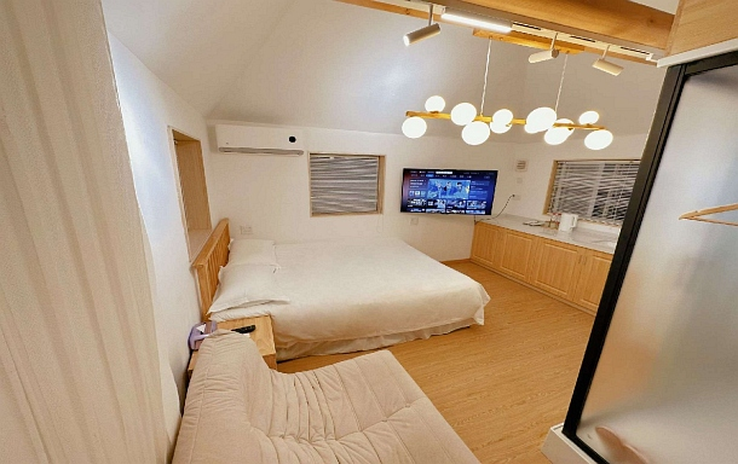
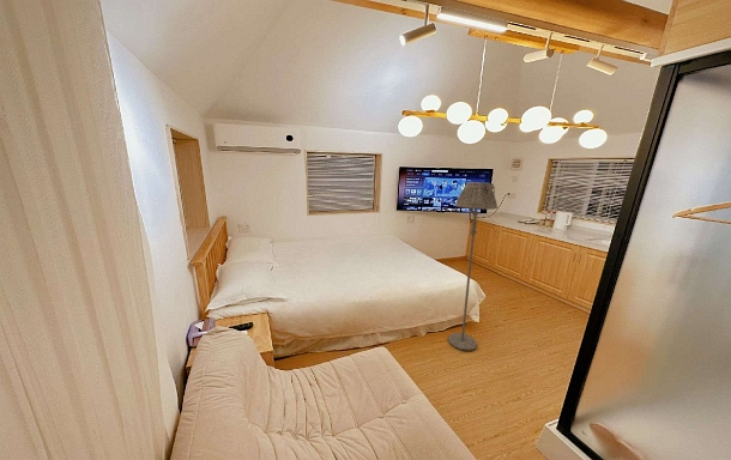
+ floor lamp [447,181,499,352]
